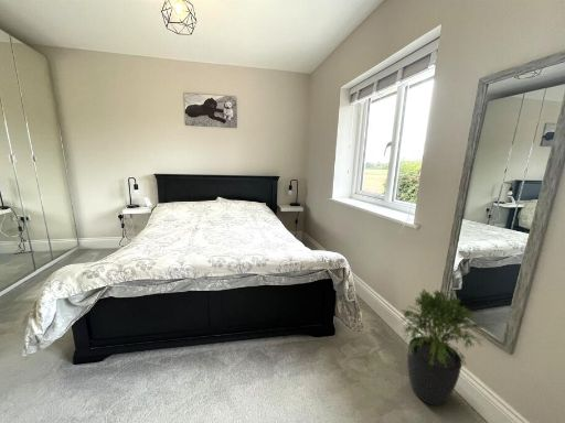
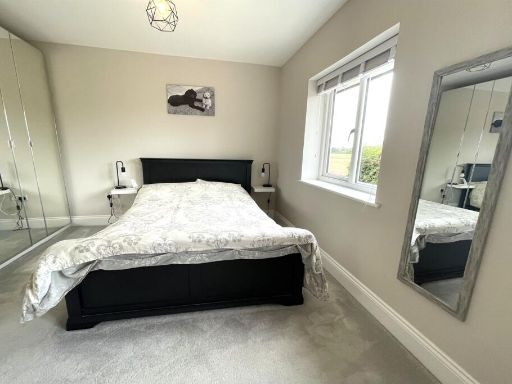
- potted plant [397,288,484,406]
